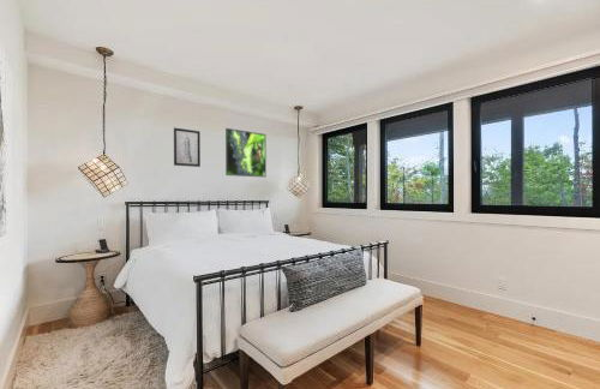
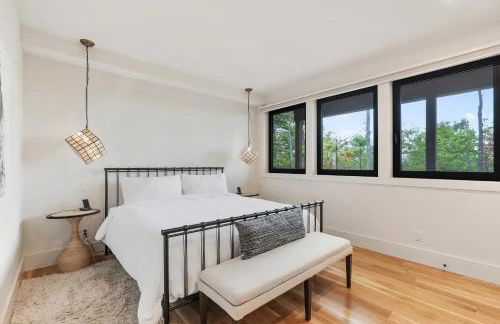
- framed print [224,127,268,178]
- wall art [173,126,202,168]
